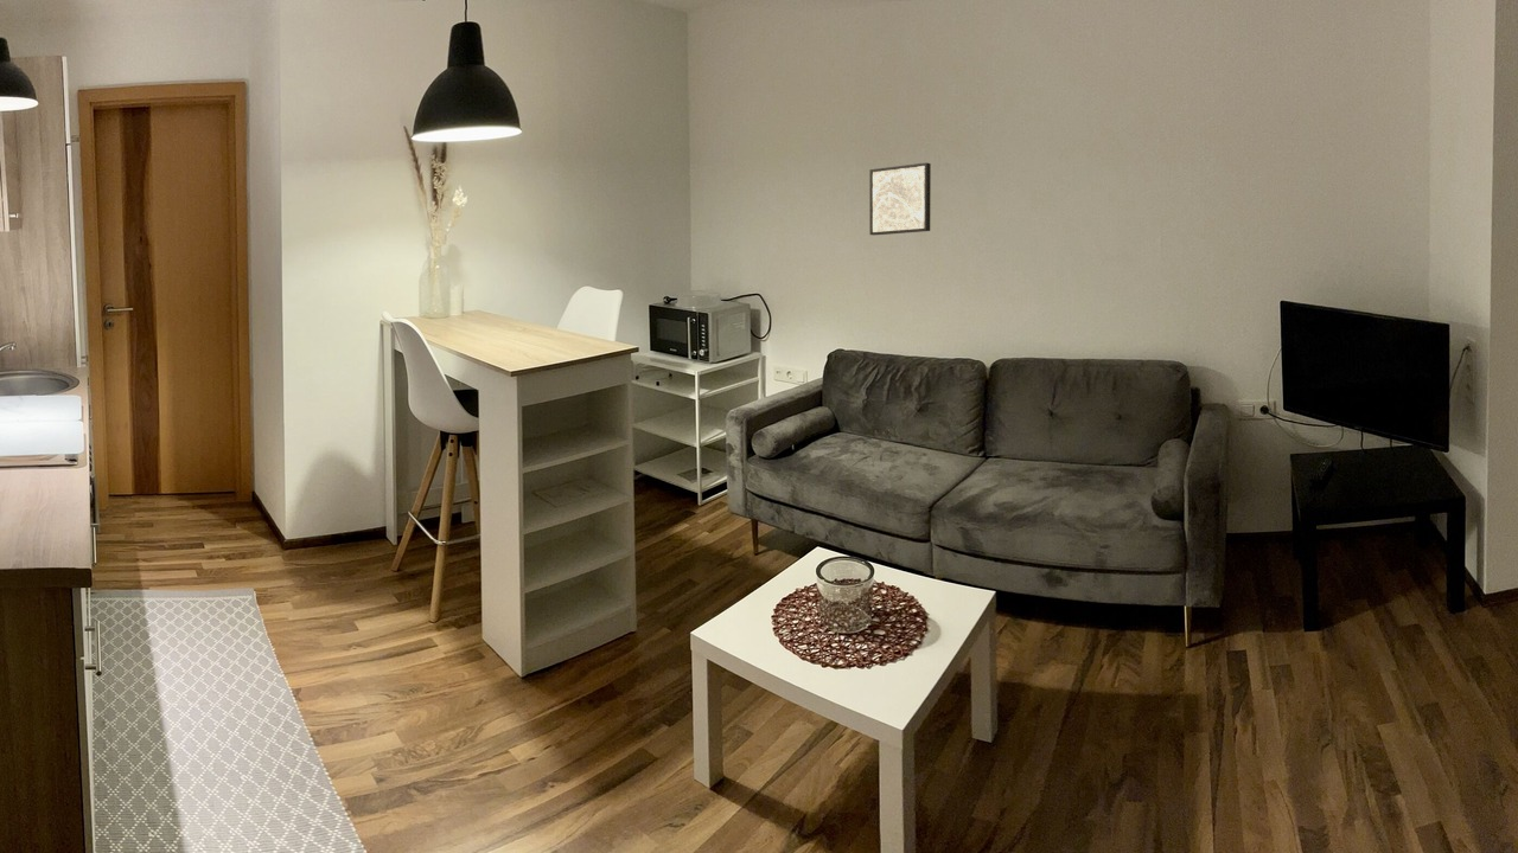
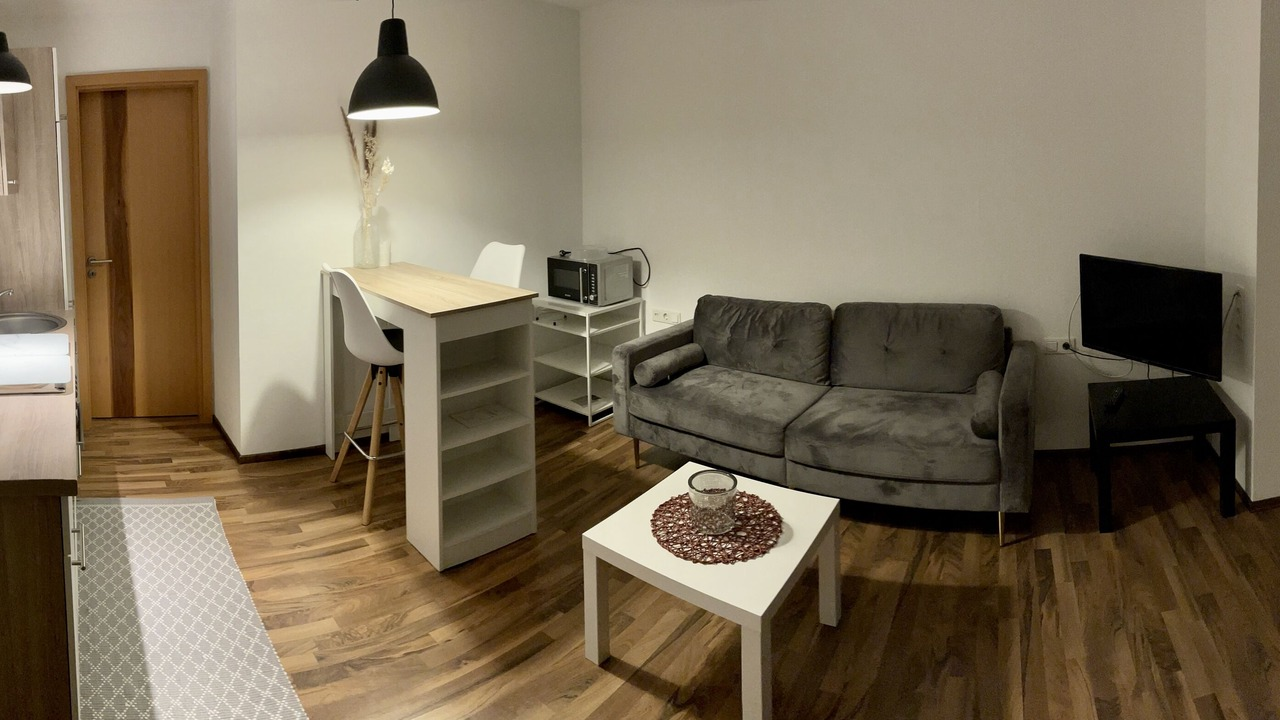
- wall art [868,161,932,236]
